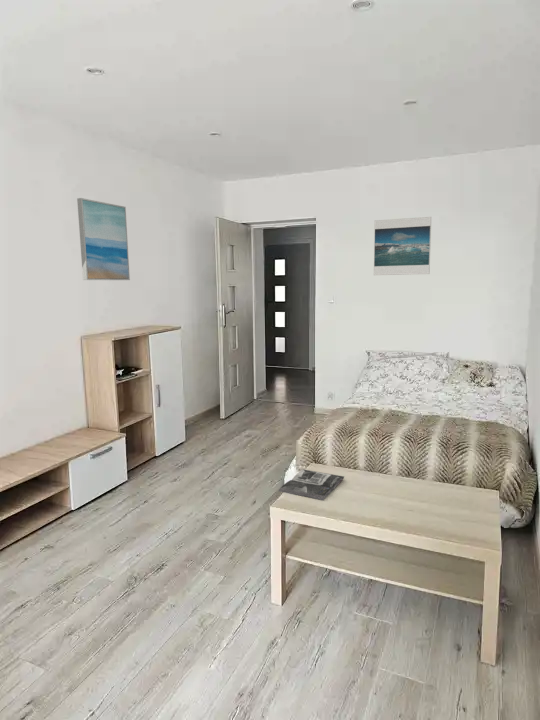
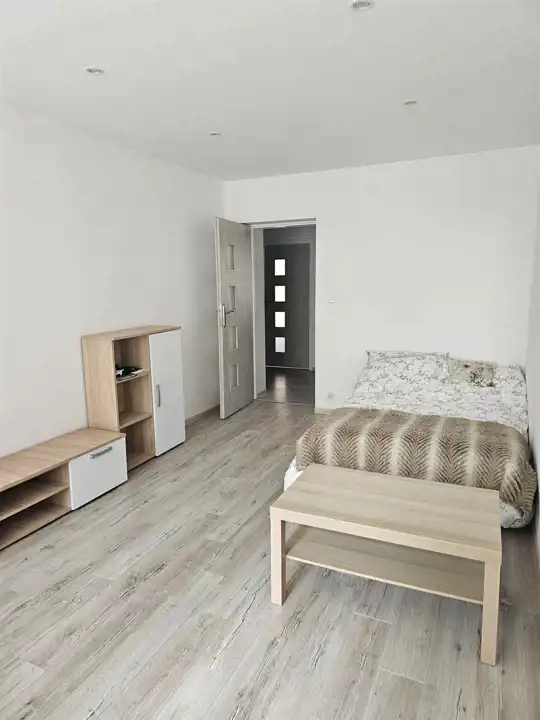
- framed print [373,216,432,276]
- wall art [76,197,131,281]
- magazine [278,468,345,501]
